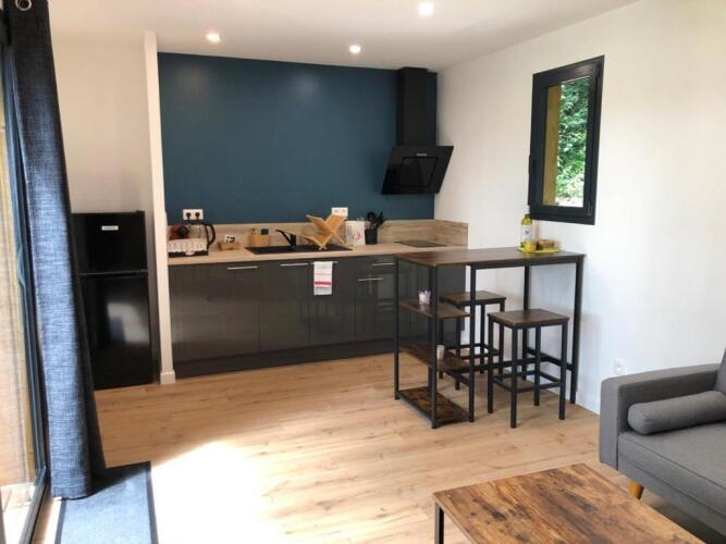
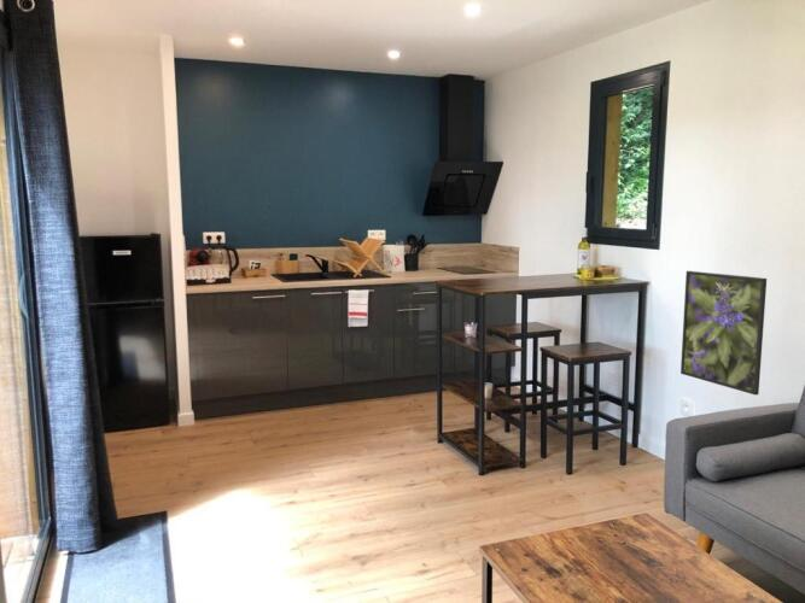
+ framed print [679,270,768,396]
